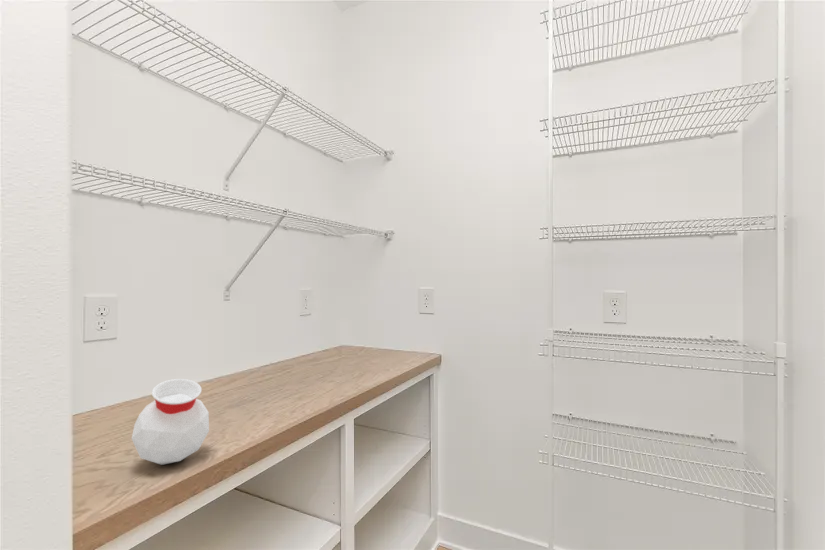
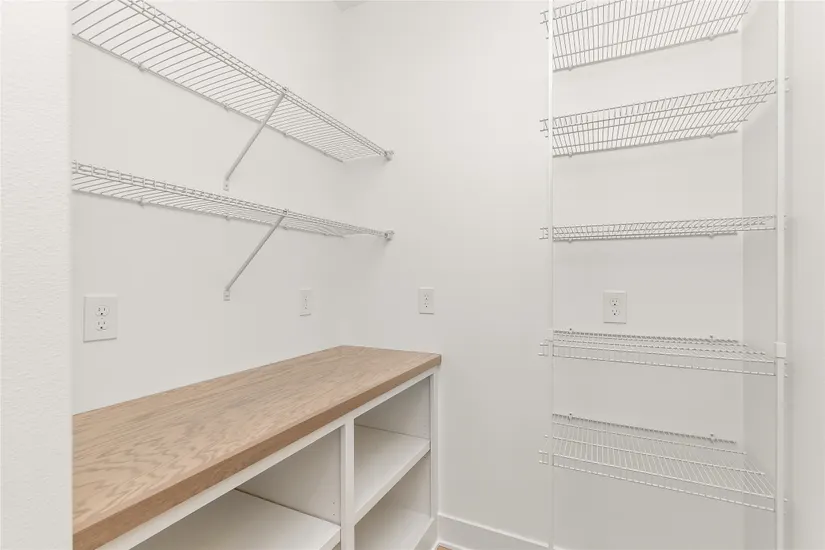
- jar [131,378,210,466]
